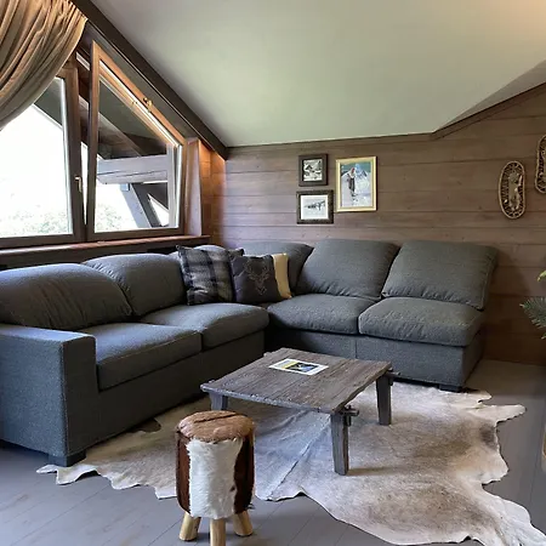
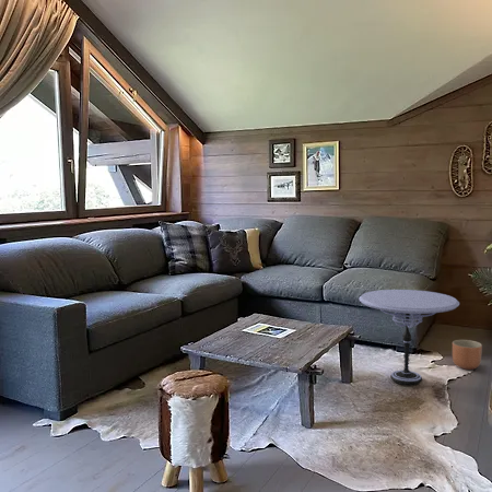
+ planter [452,339,483,371]
+ side table [358,289,460,386]
